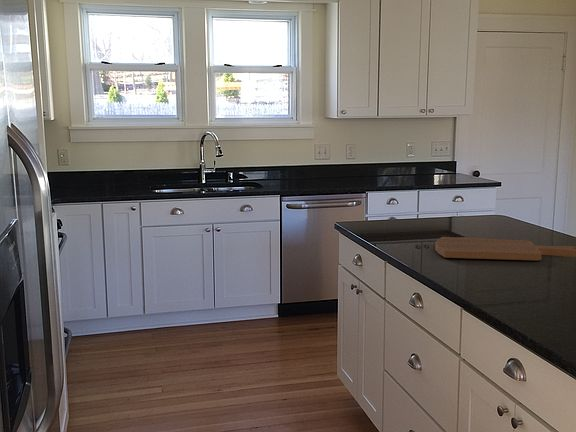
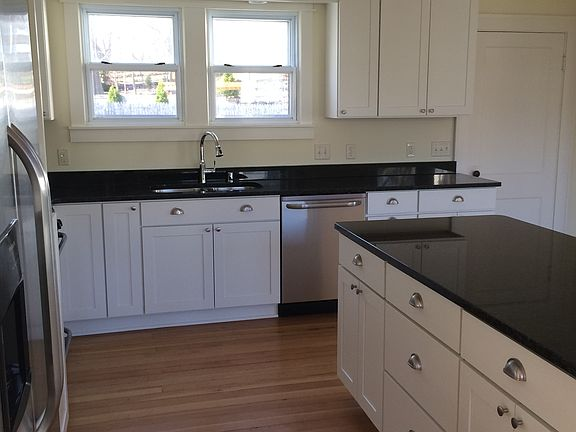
- cutting board [434,236,576,261]
